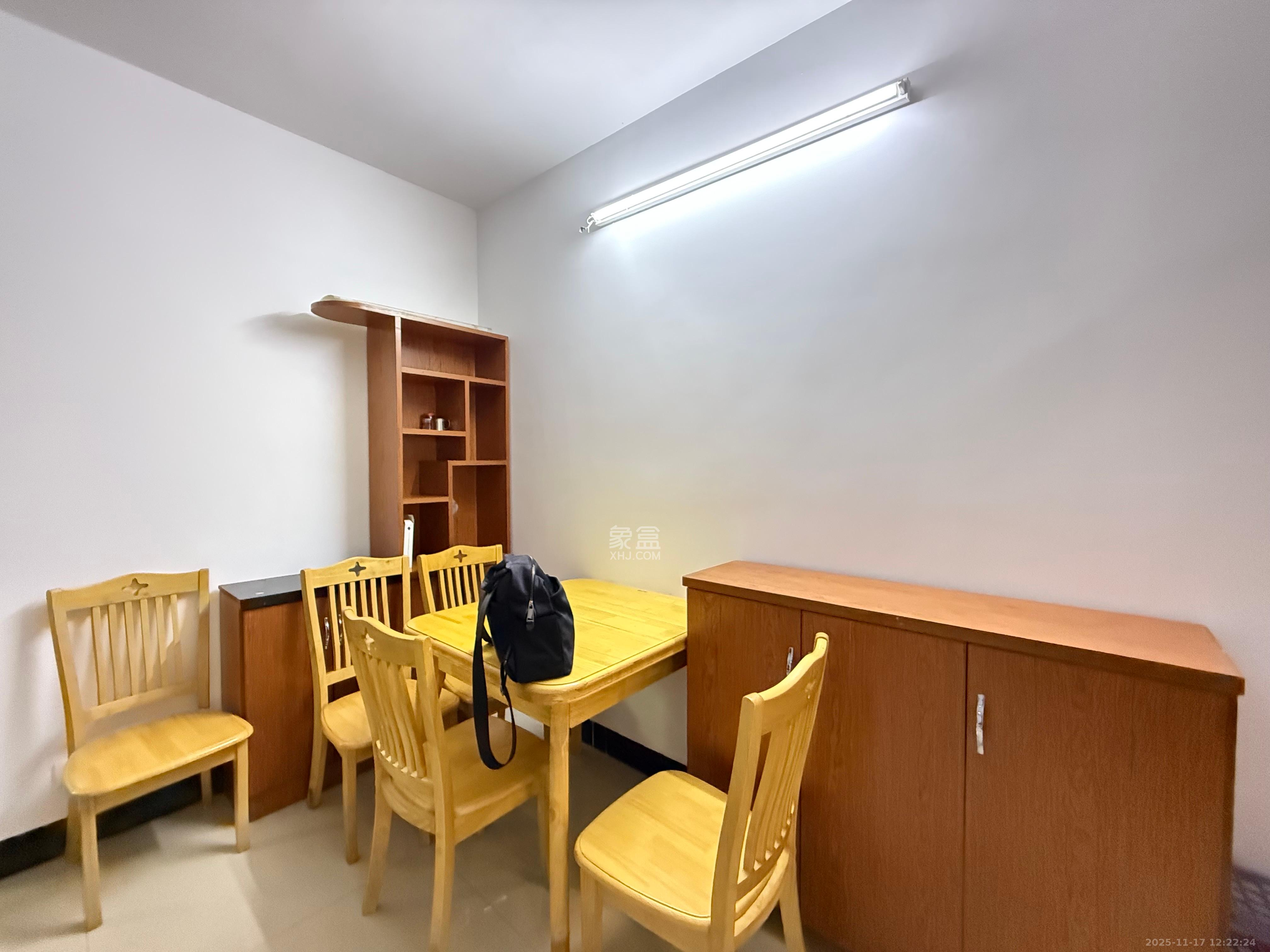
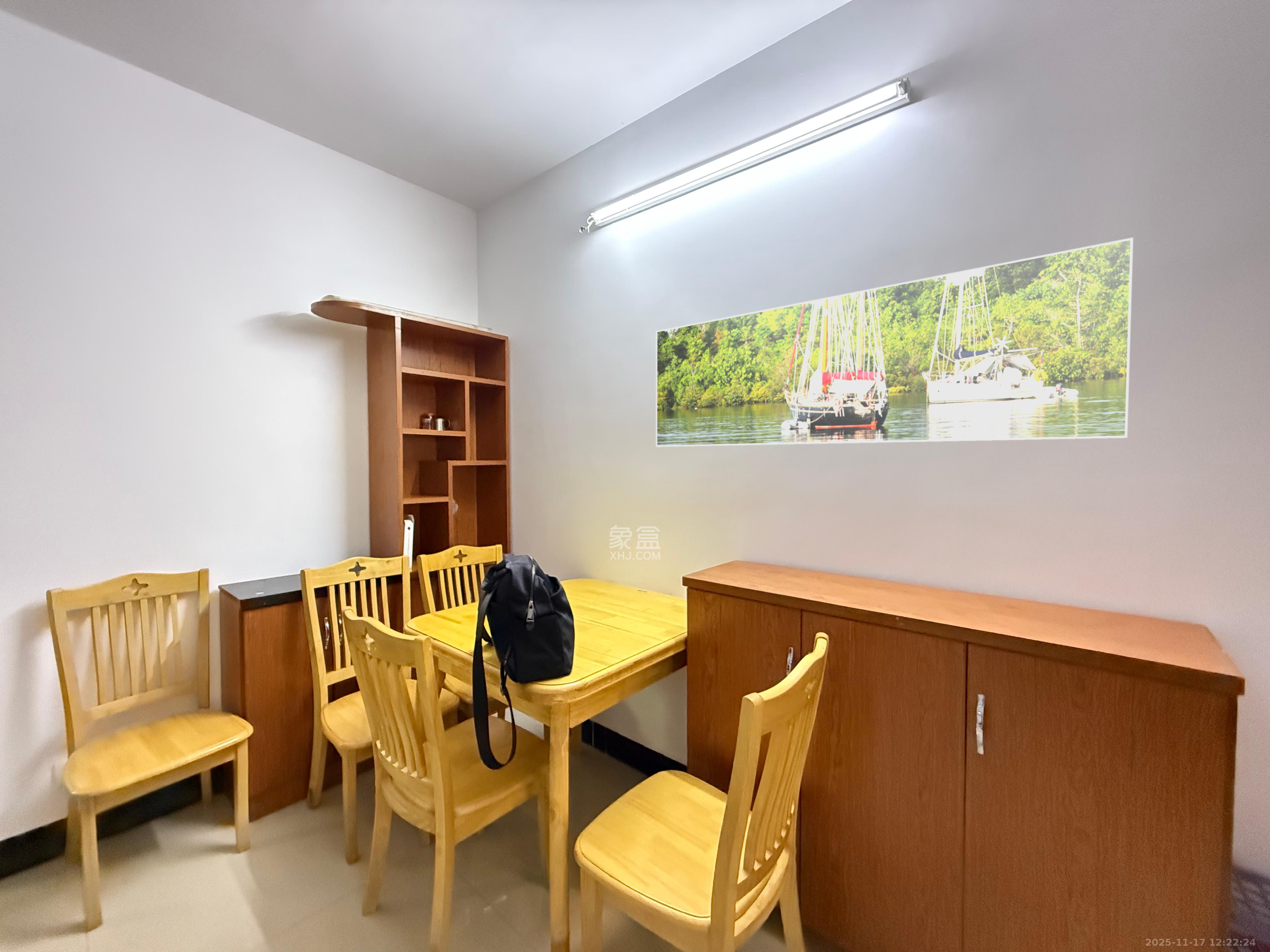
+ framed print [655,237,1134,447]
